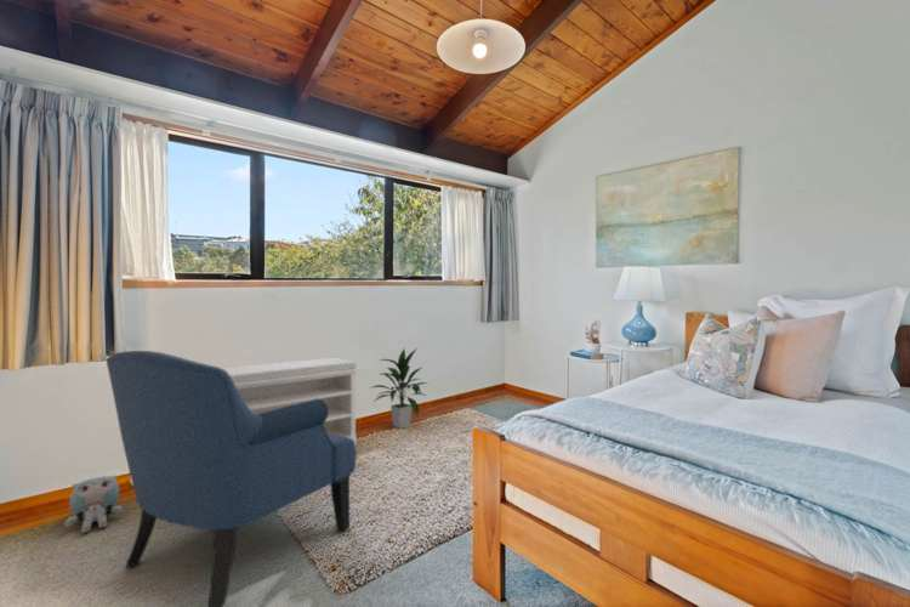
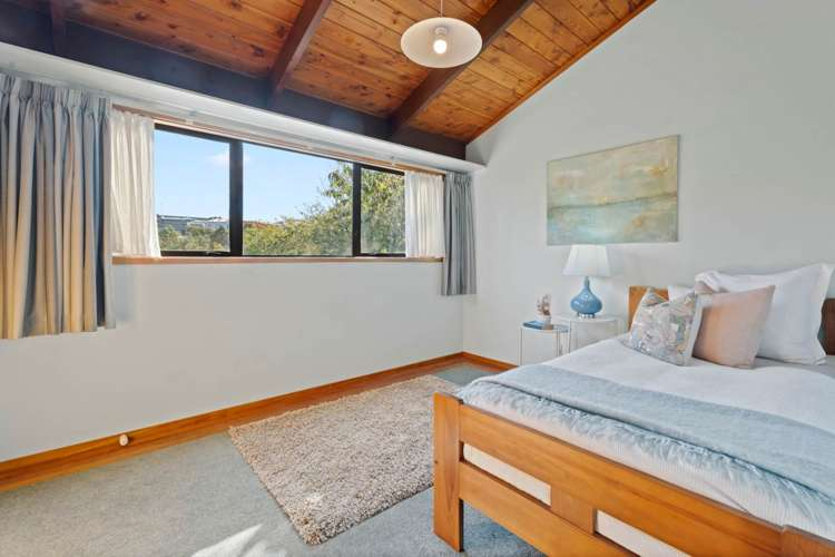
- plush toy [63,473,125,534]
- indoor plant [369,348,430,430]
- bench [223,357,363,447]
- chair [104,350,358,607]
